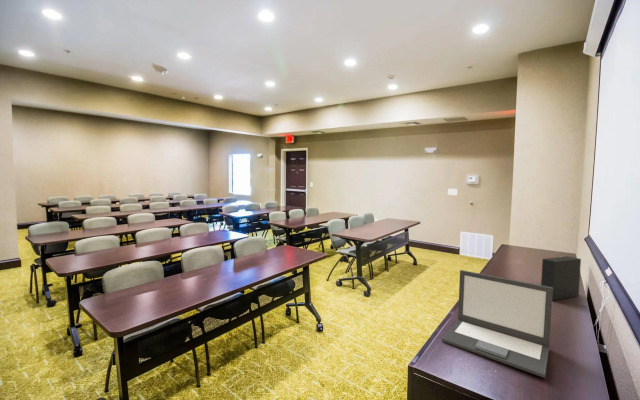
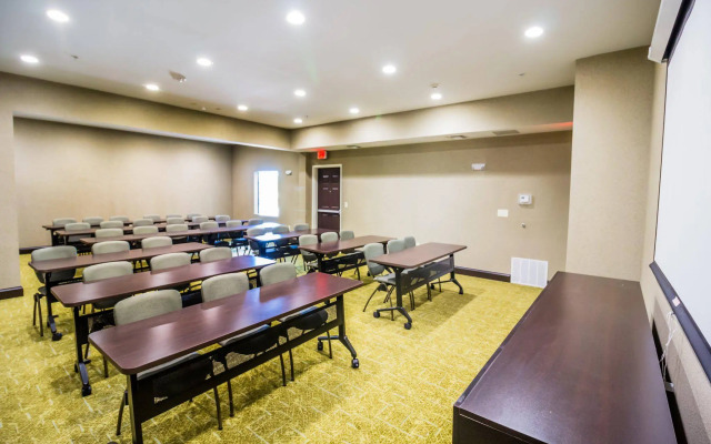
- speaker [540,255,582,301]
- laptop [441,269,553,379]
